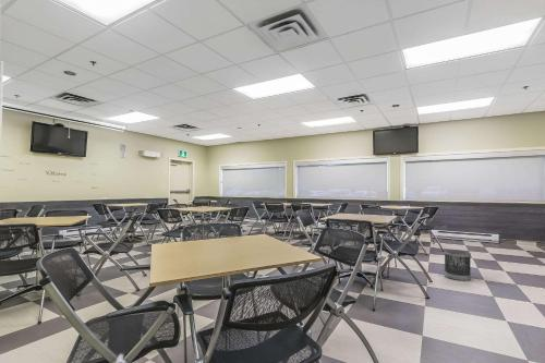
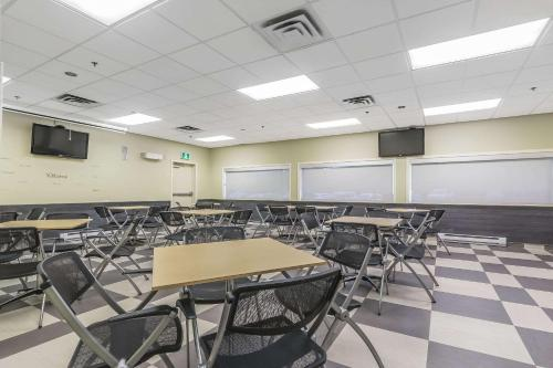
- wastebasket [444,249,472,282]
